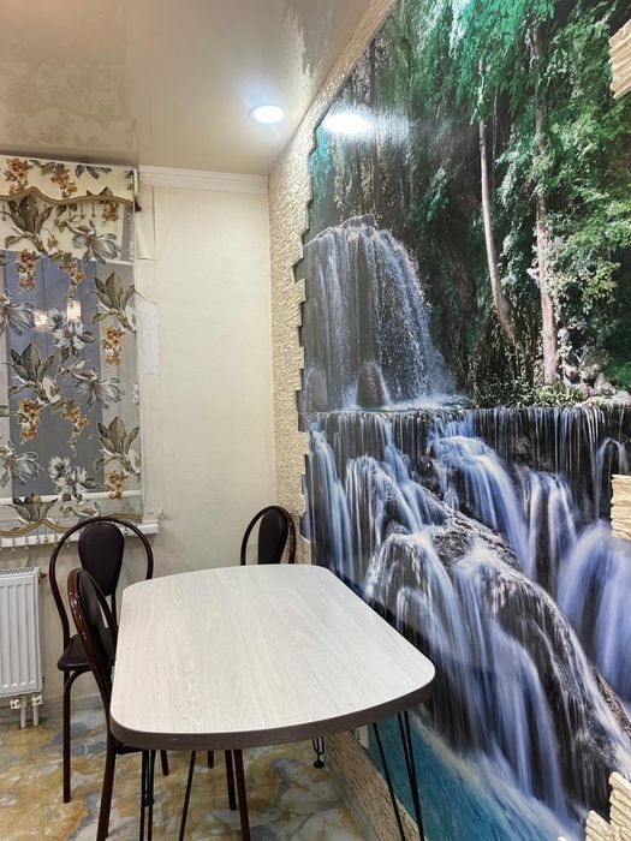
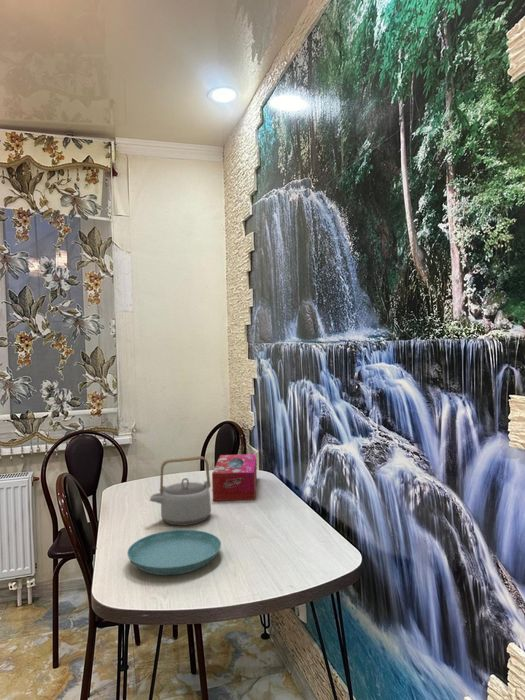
+ saucer [126,529,222,576]
+ tissue box [211,453,258,502]
+ teapot [149,455,212,527]
